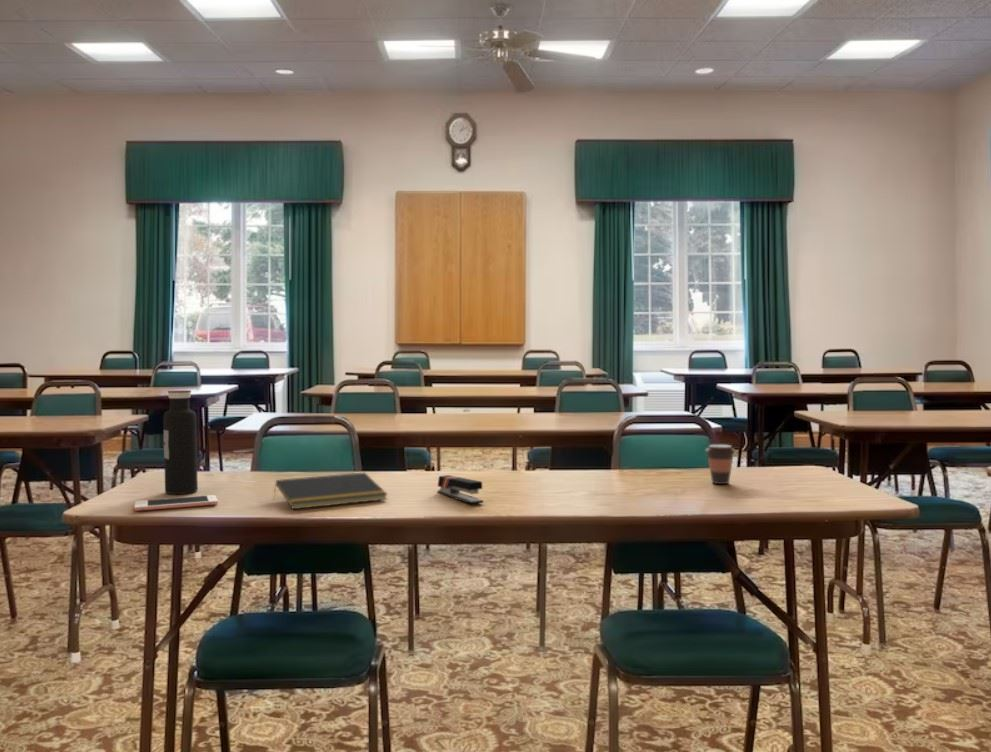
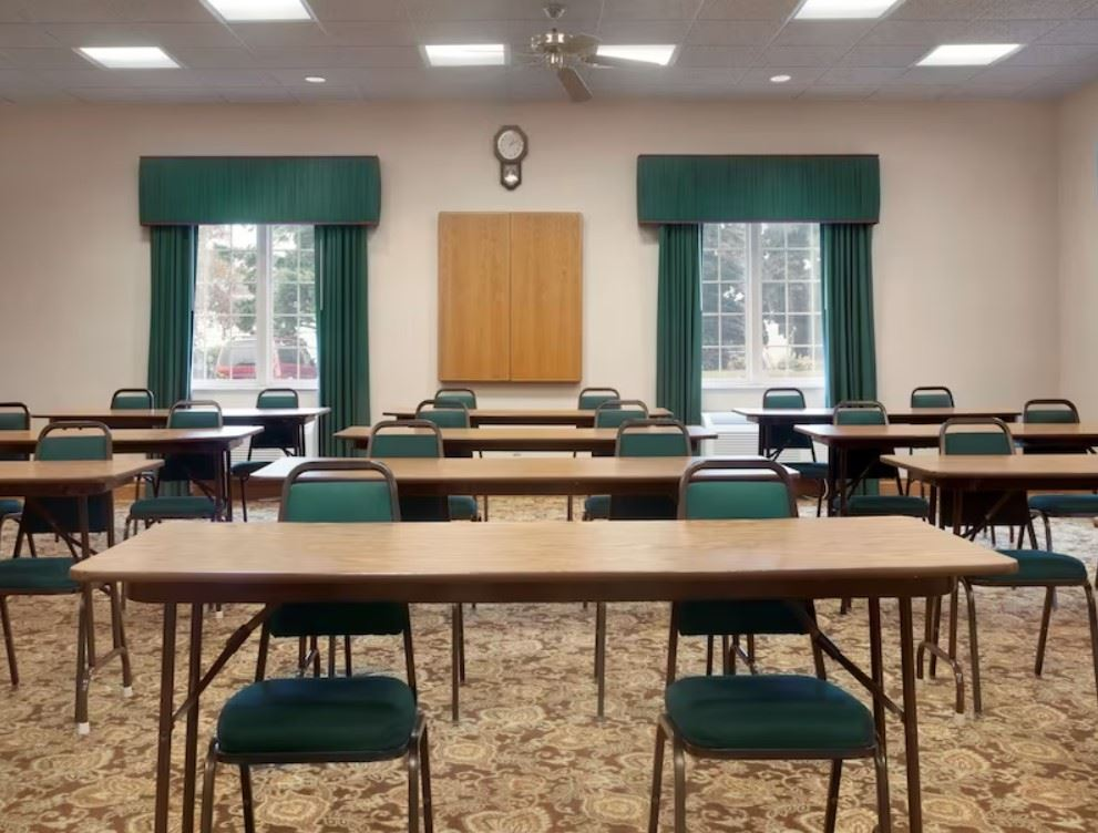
- cell phone [133,494,219,512]
- water bottle [163,389,199,495]
- stapler [436,474,484,505]
- notepad [272,472,389,510]
- coffee cup [705,444,736,485]
